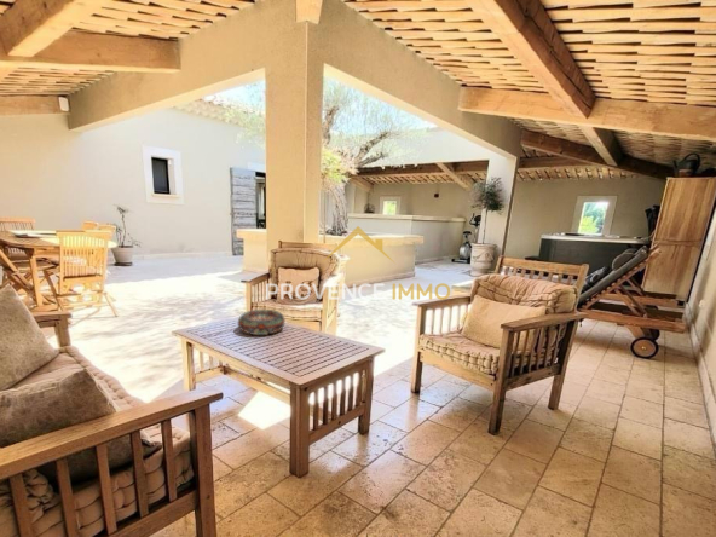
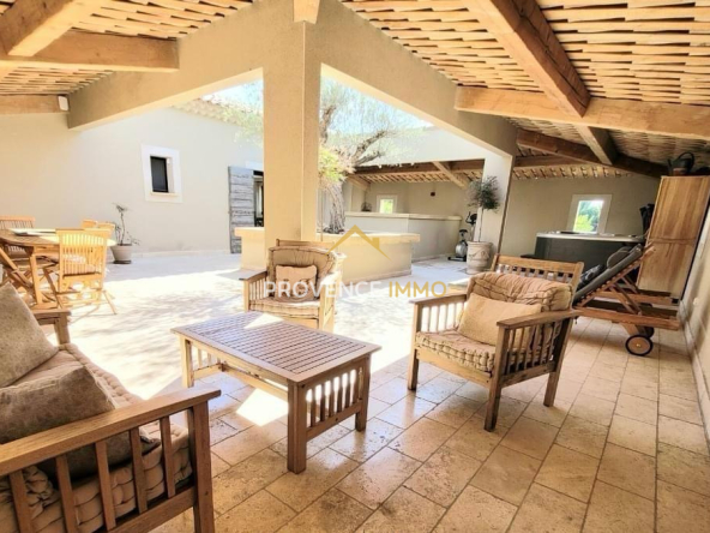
- decorative bowl [237,308,287,336]
